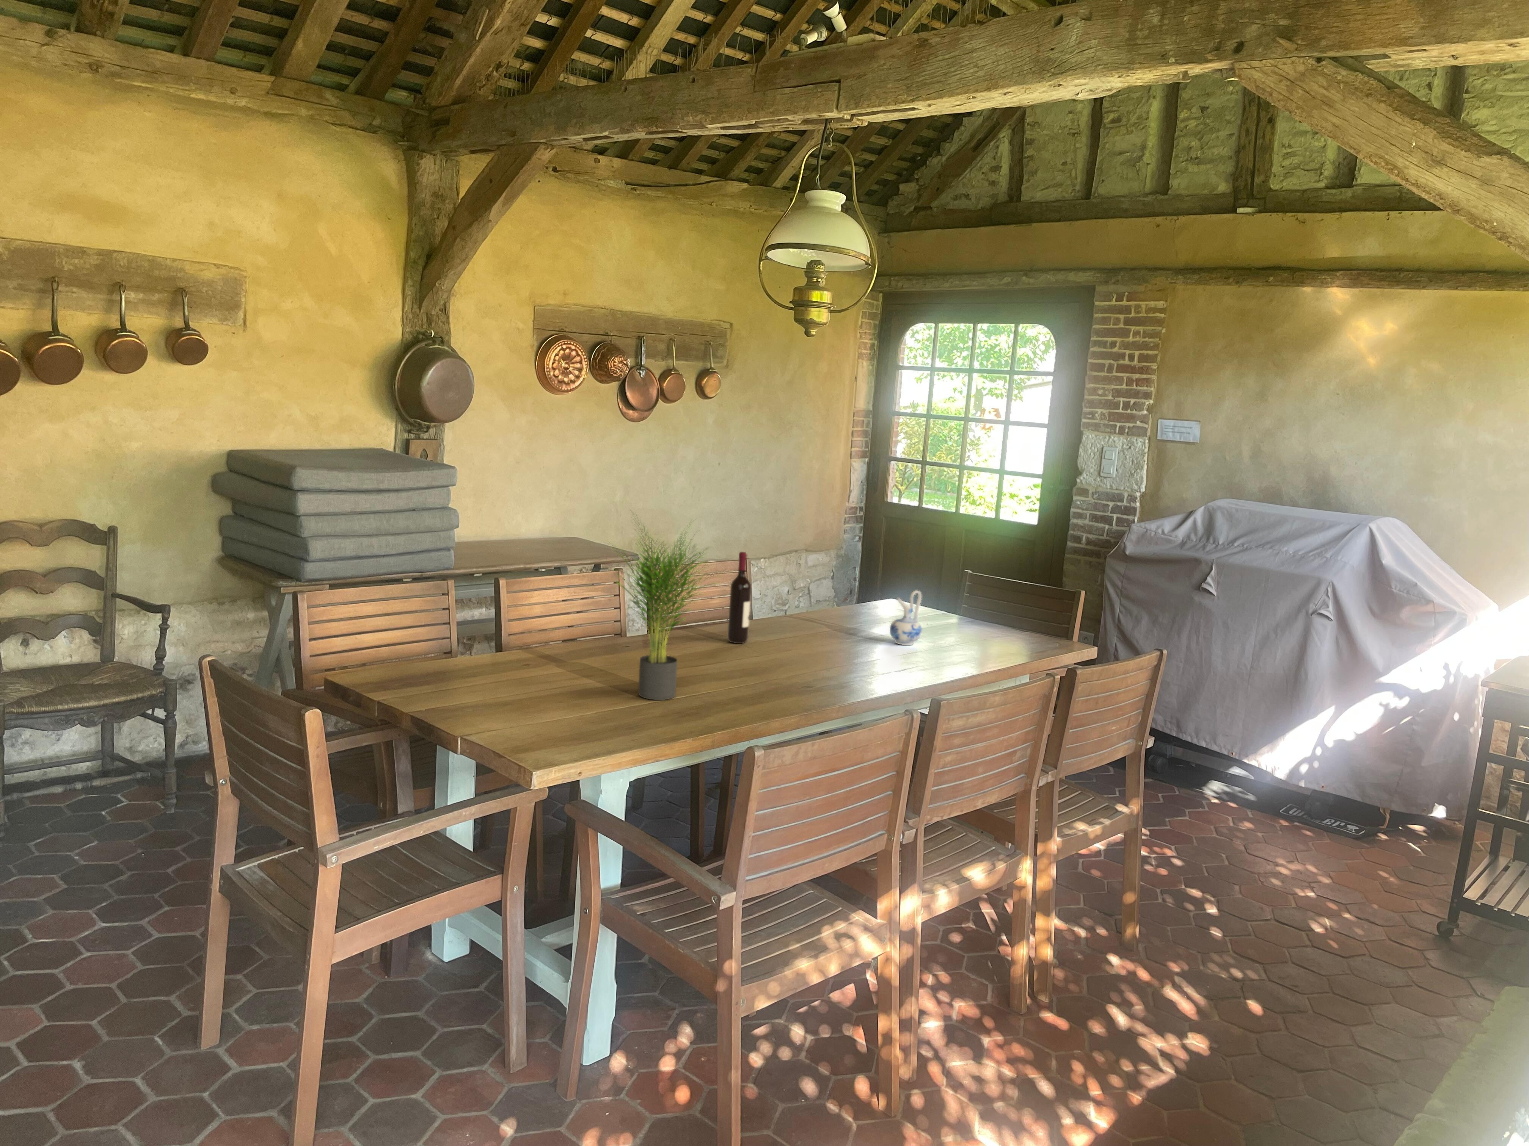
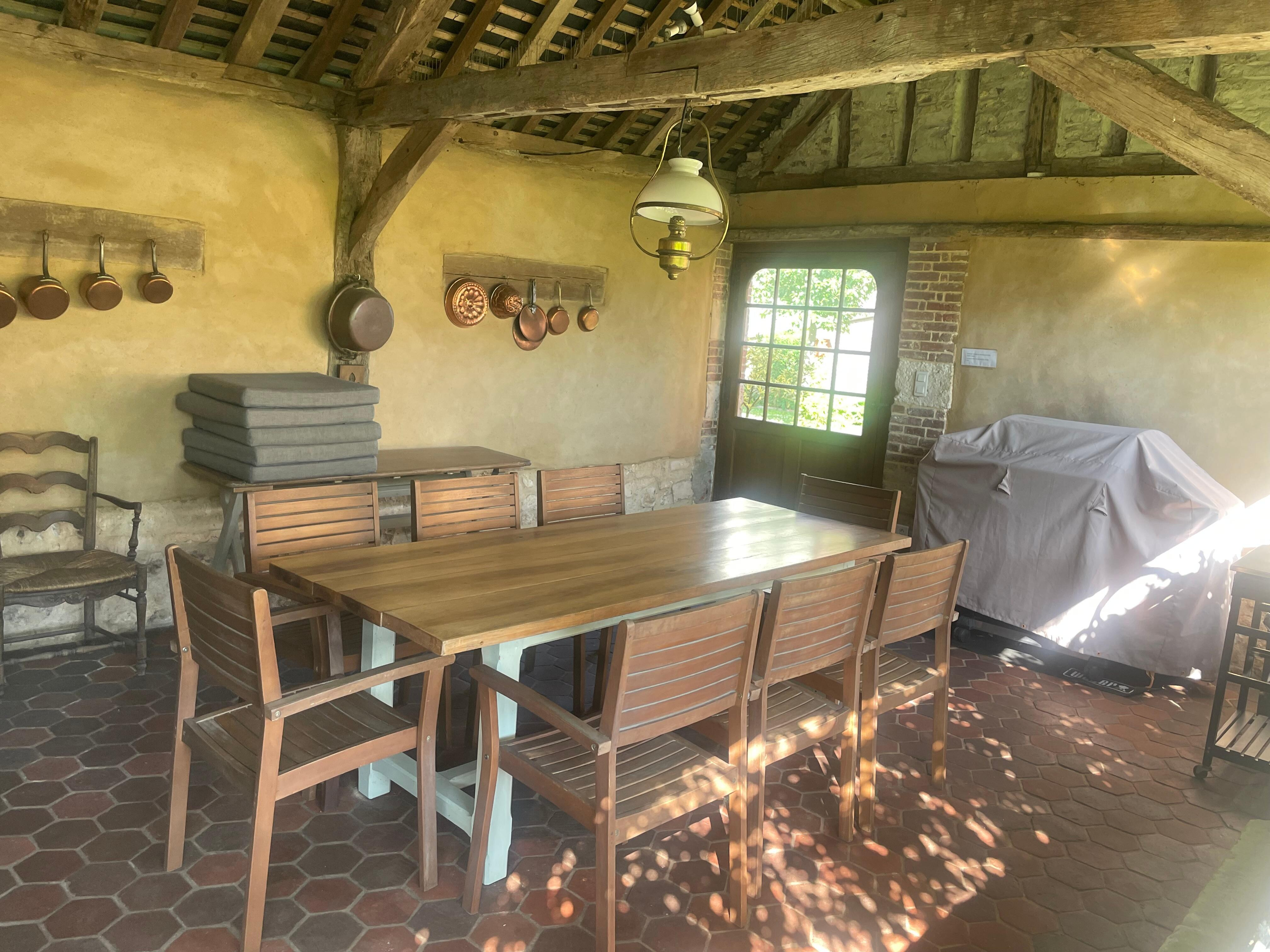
- potted plant [602,508,727,701]
- wine bottle [727,551,751,644]
- ceramic pitcher [890,590,922,645]
